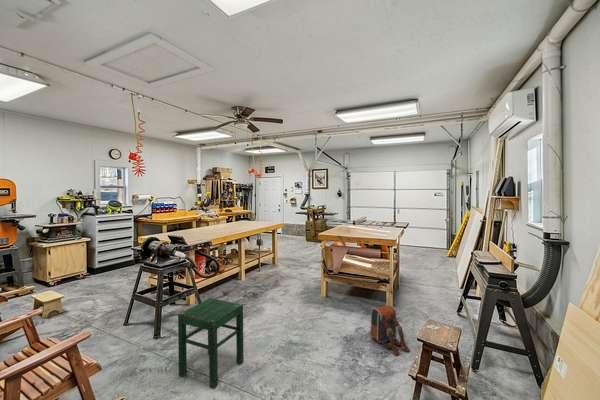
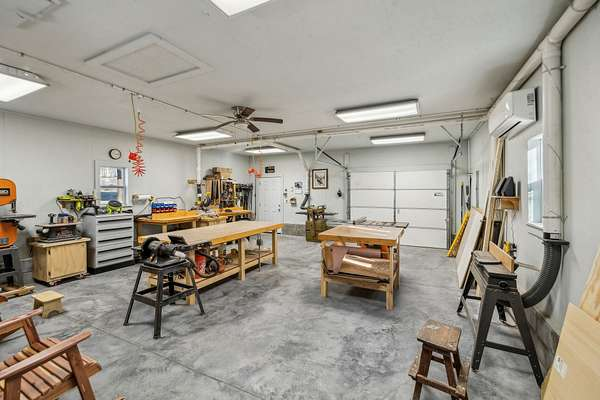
- backpack [369,304,412,356]
- stool [177,297,245,390]
